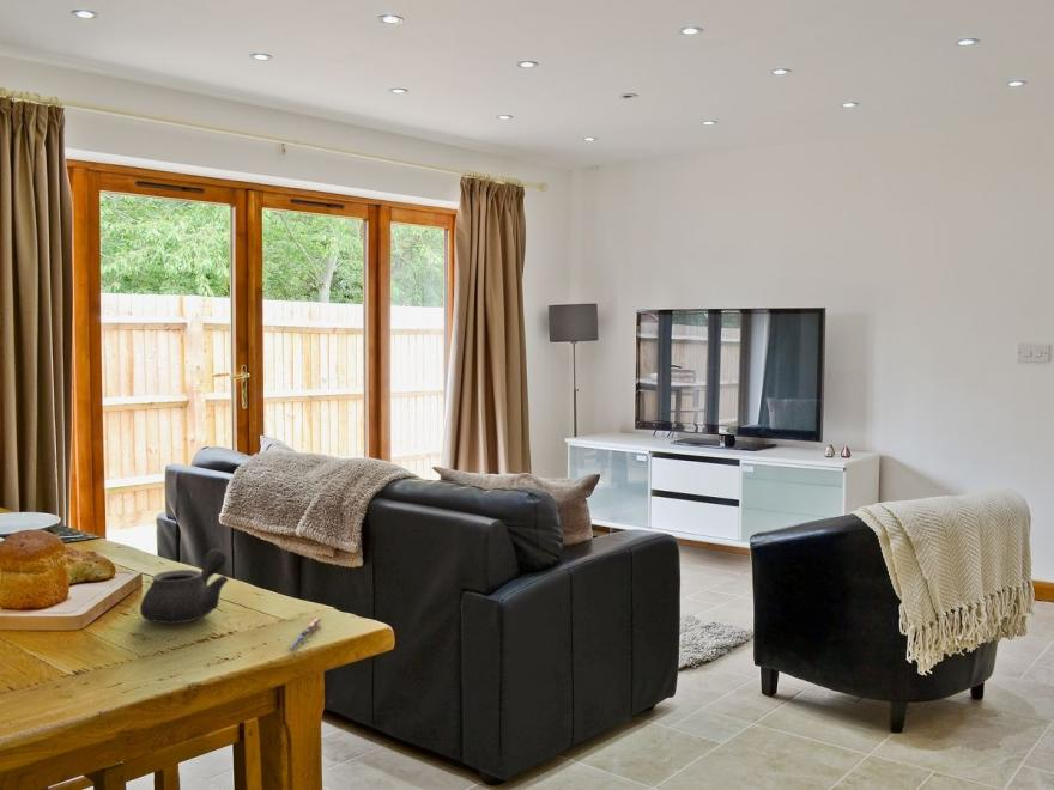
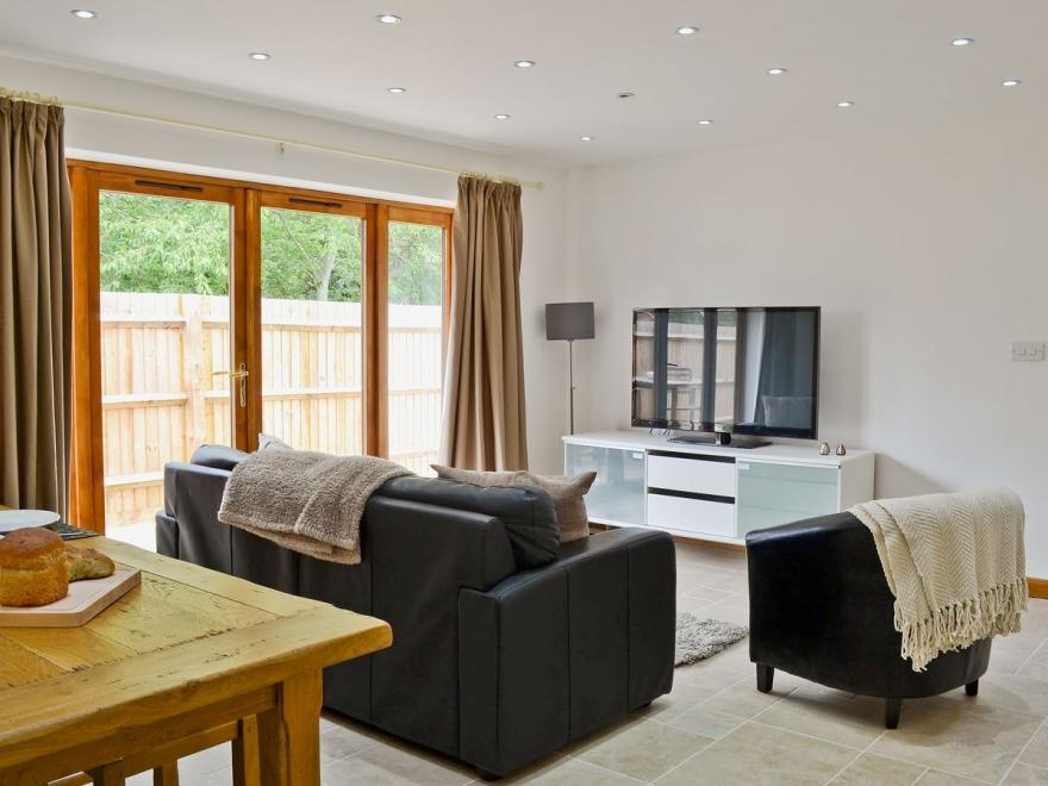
- teapot [139,548,230,625]
- pen [287,618,322,650]
